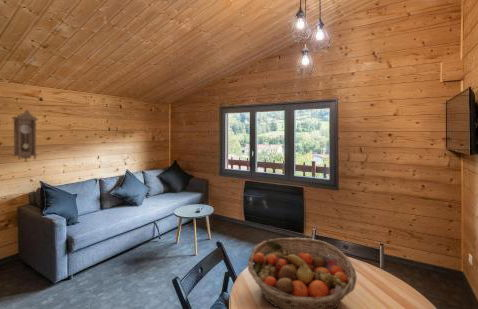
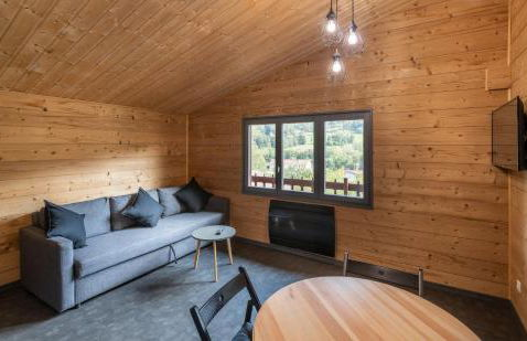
- pendulum clock [11,109,39,163]
- fruit basket [247,237,358,309]
